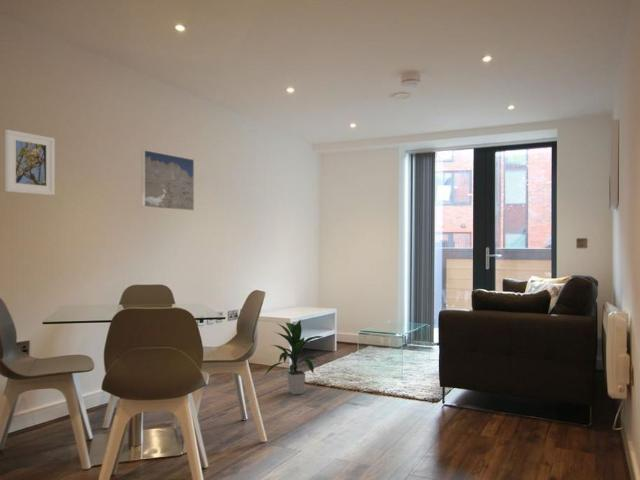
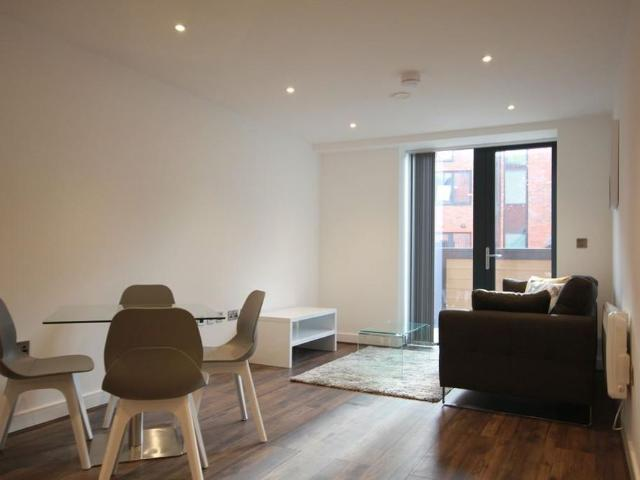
- indoor plant [264,318,323,396]
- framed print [141,149,195,212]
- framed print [4,129,56,196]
